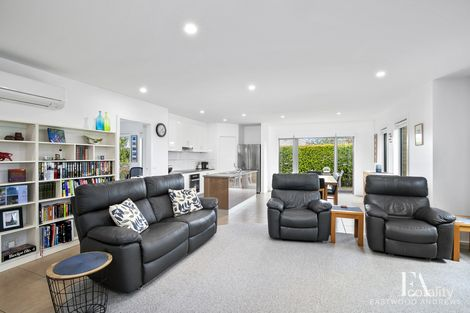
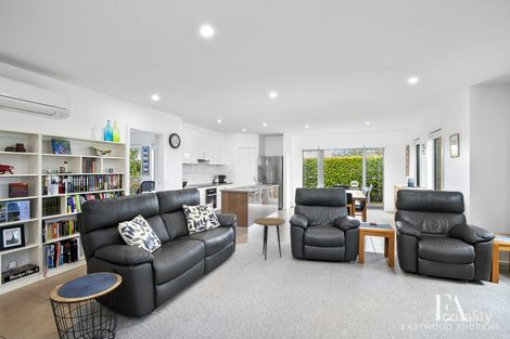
+ side table [253,217,286,262]
